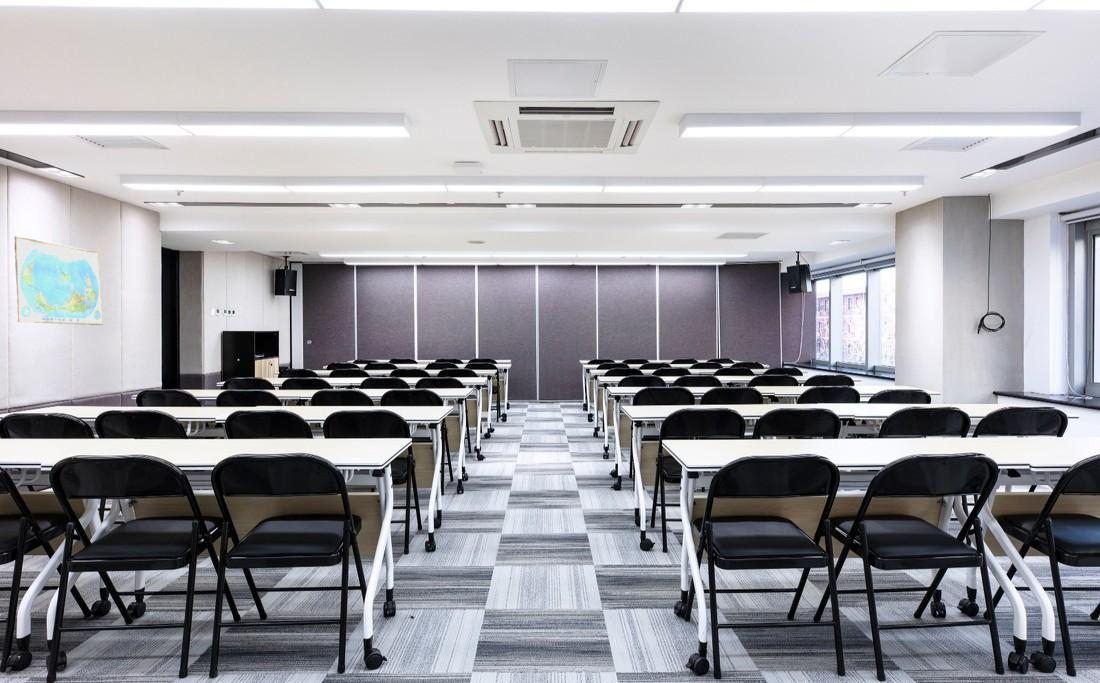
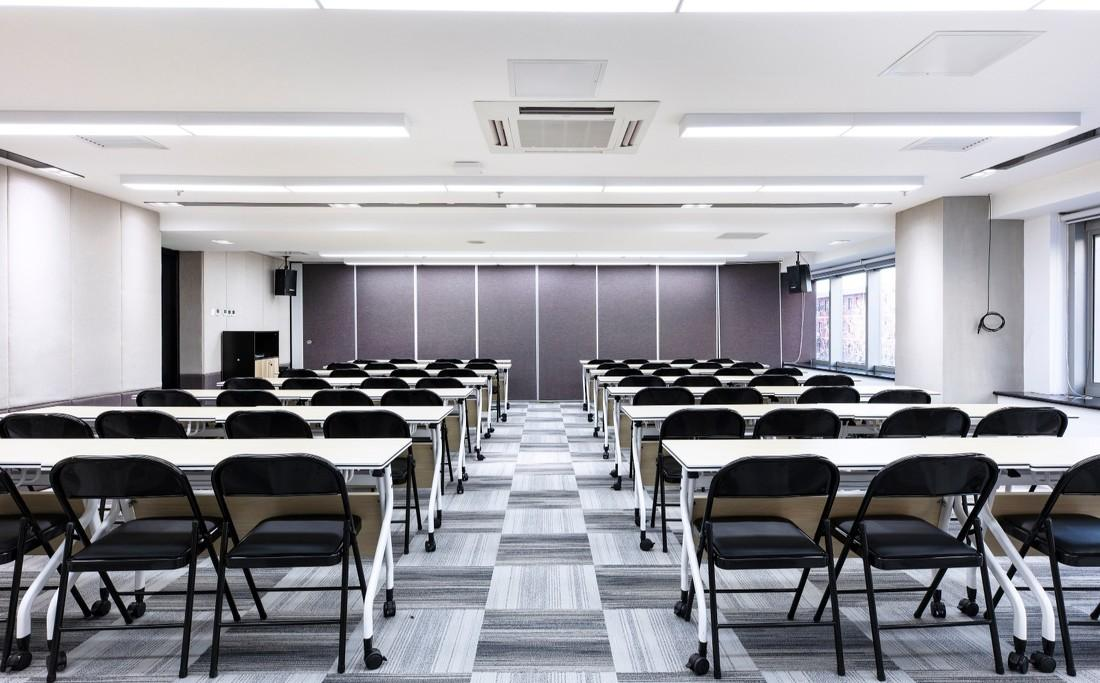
- world map [13,235,104,326]
